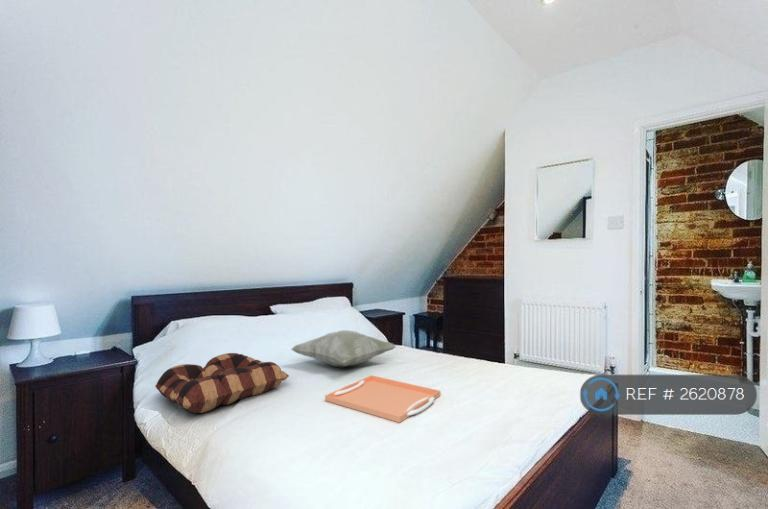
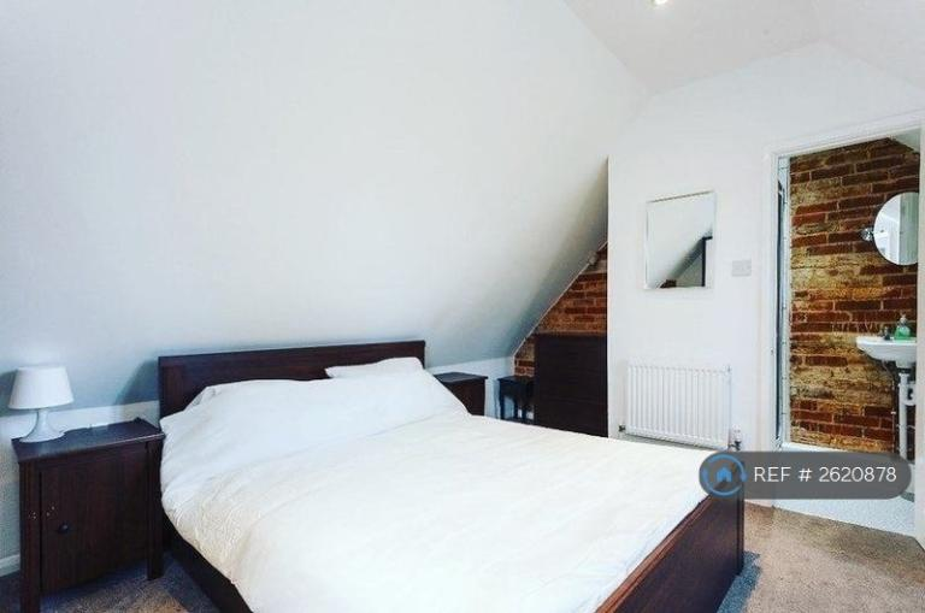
- serving tray [324,374,441,424]
- seat cushion [154,352,290,414]
- decorative pillow [290,329,397,369]
